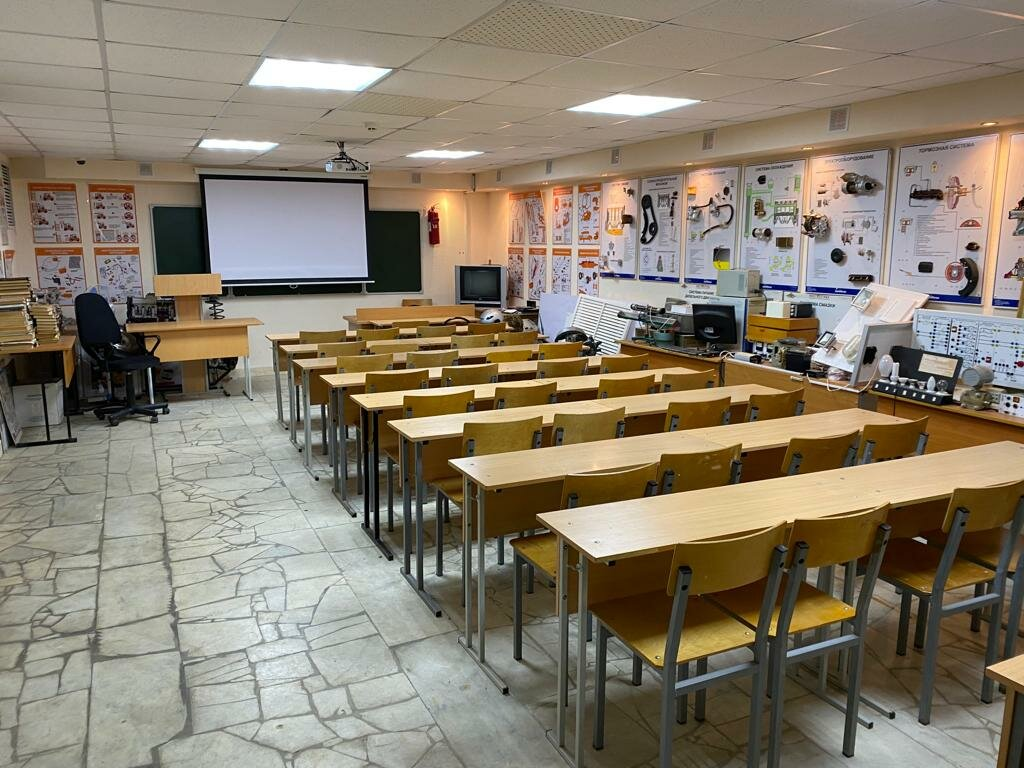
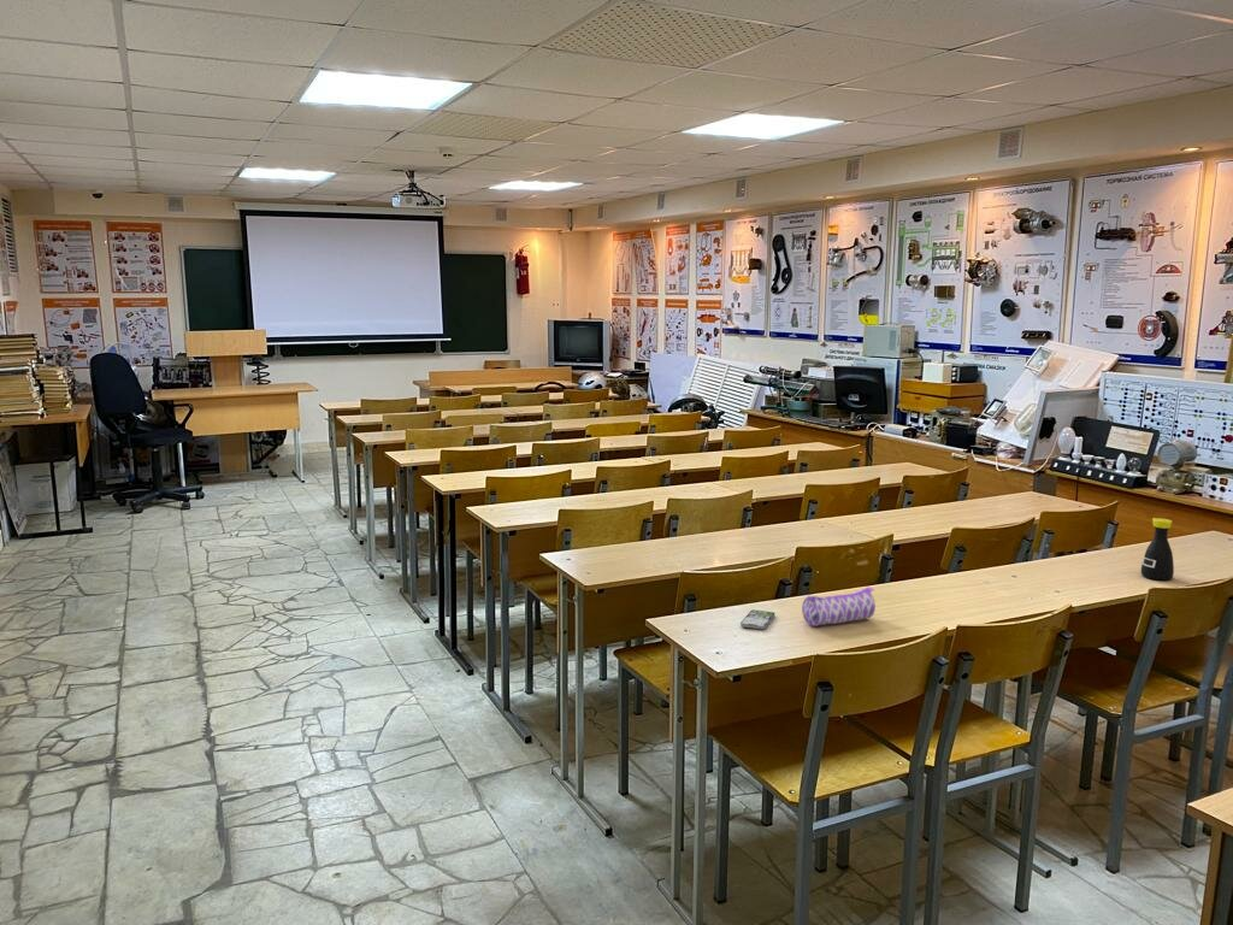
+ bottle [1140,517,1175,581]
+ smartphone [739,608,775,630]
+ pencil case [801,585,877,628]
